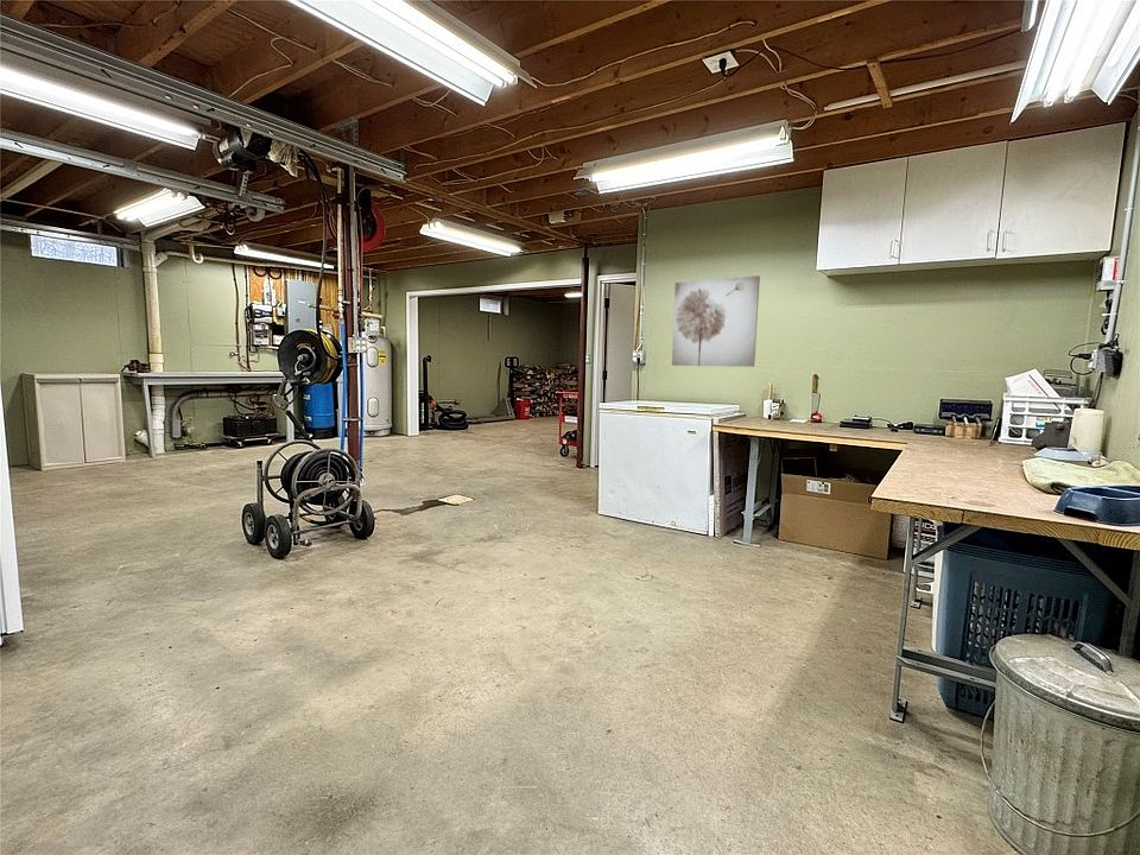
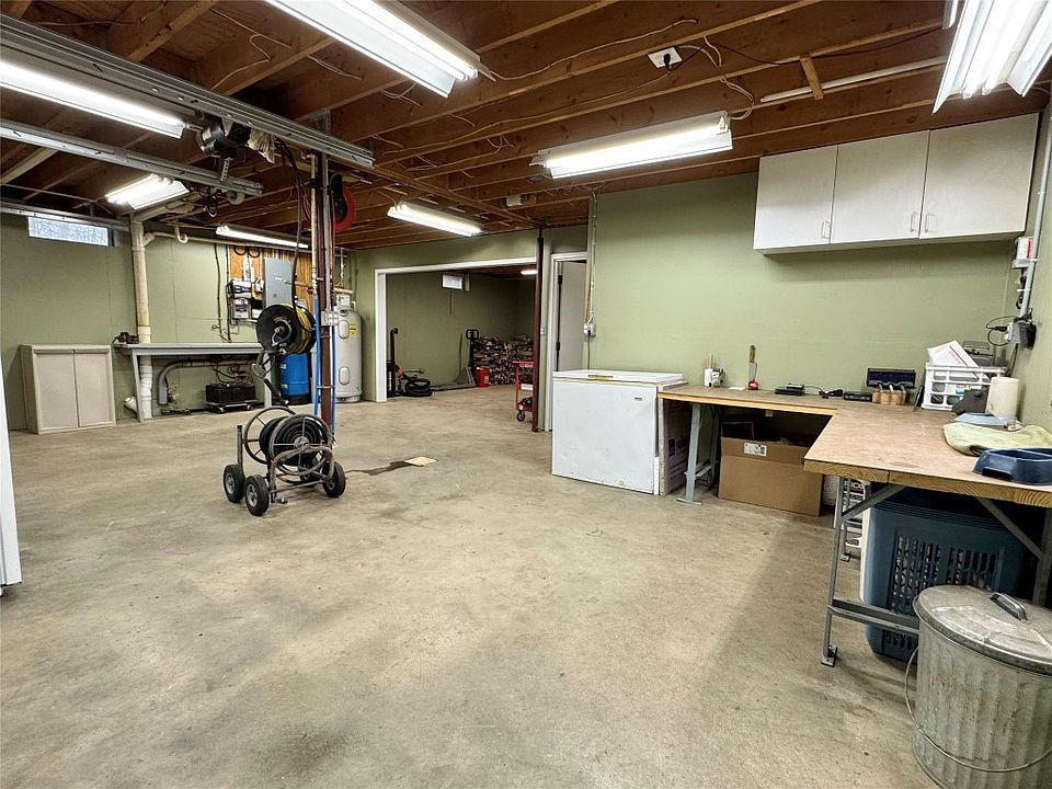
- wall art [671,274,761,368]
